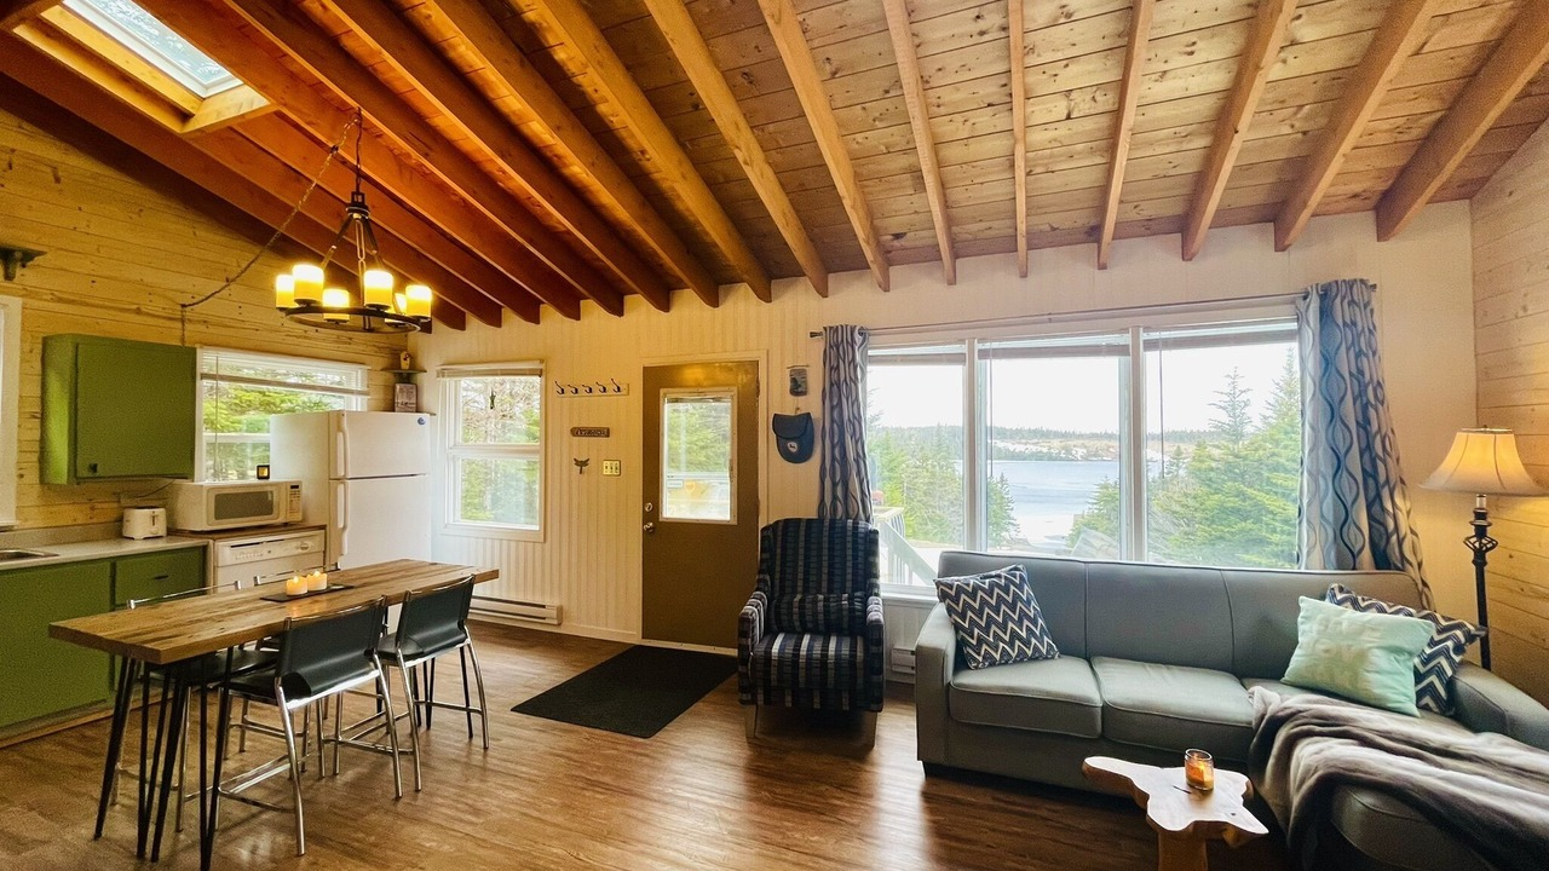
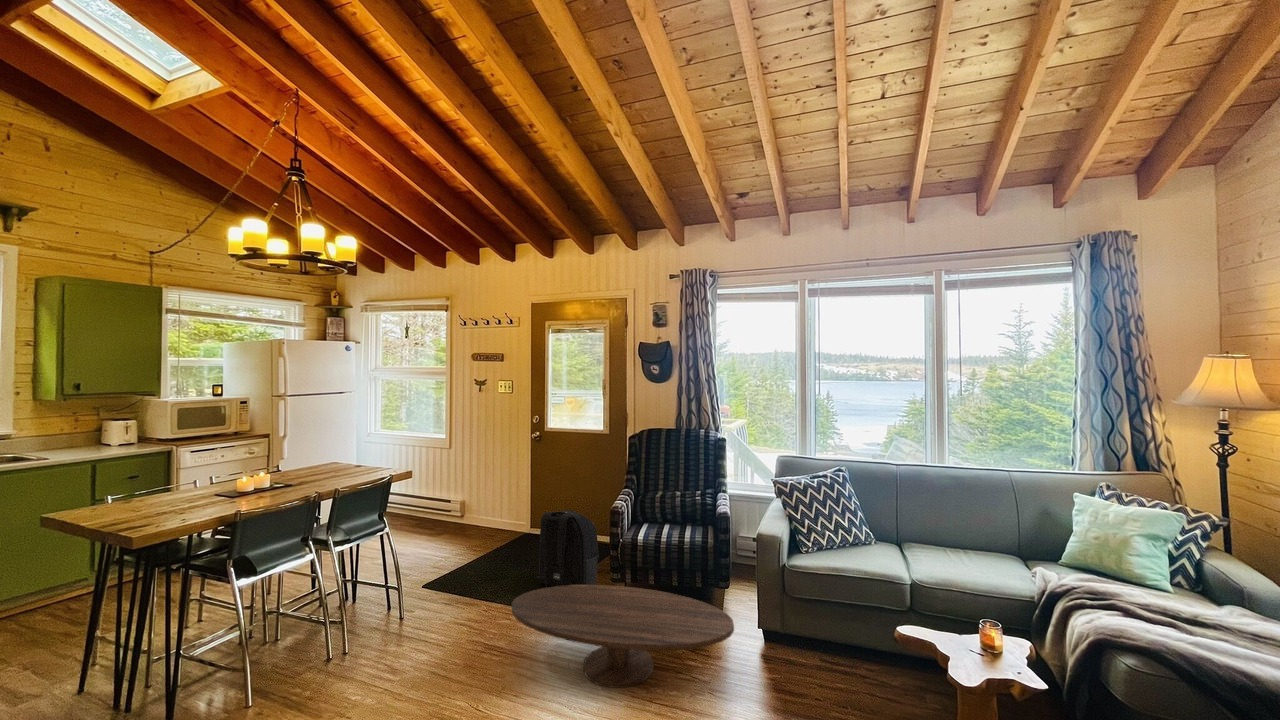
+ backpack [536,509,600,588]
+ coffee table [511,584,735,689]
